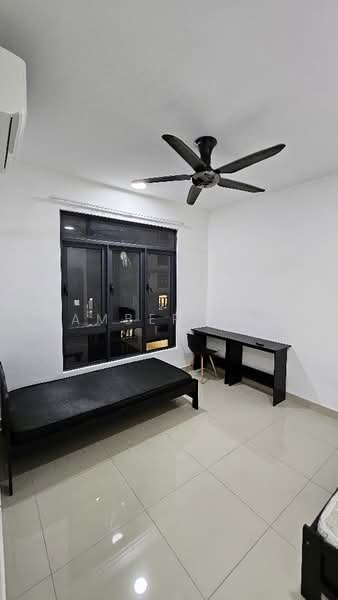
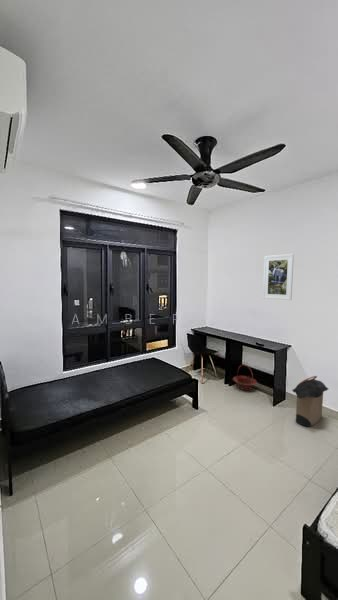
+ basket [232,363,258,391]
+ laundry hamper [292,375,329,428]
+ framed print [262,253,295,301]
